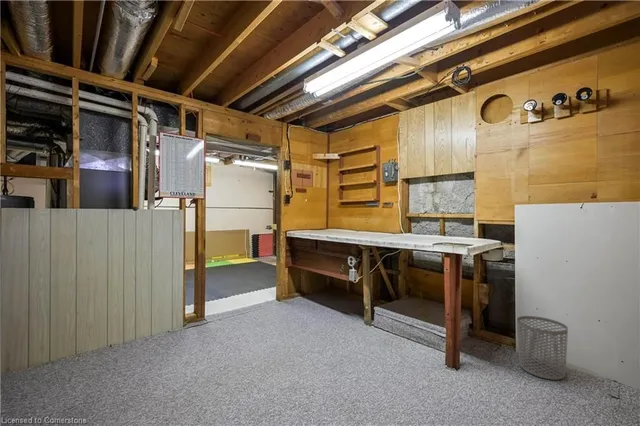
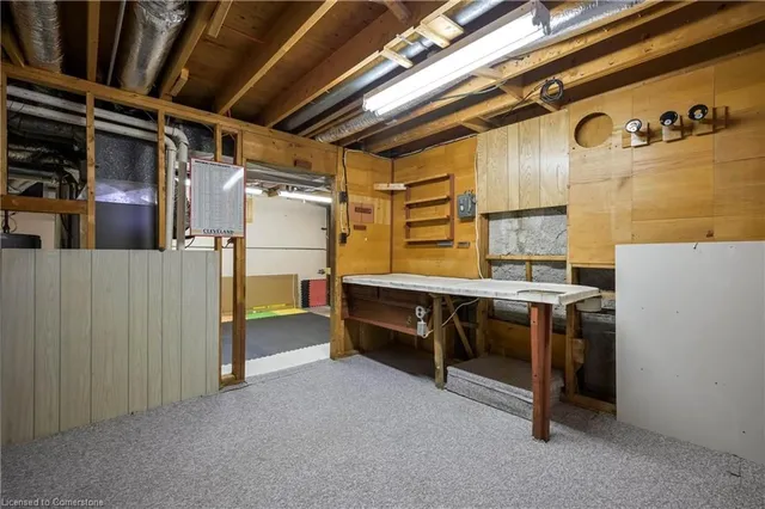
- waste bin [516,315,569,381]
